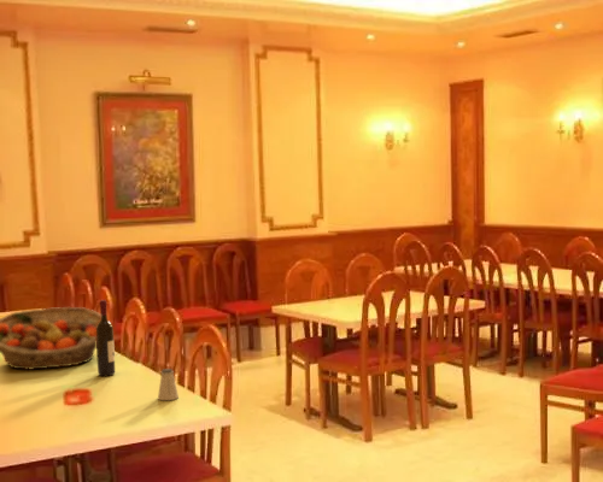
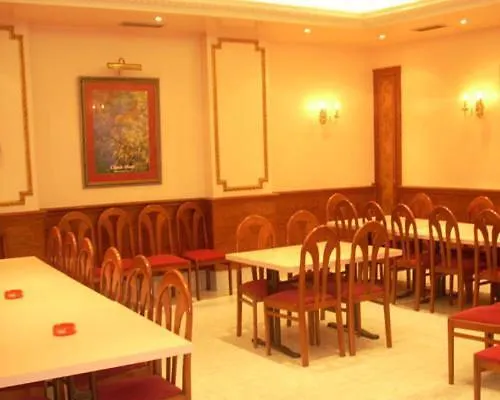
- fruit basket [0,306,101,371]
- saltshaker [157,368,180,401]
- wine bottle [95,299,116,377]
